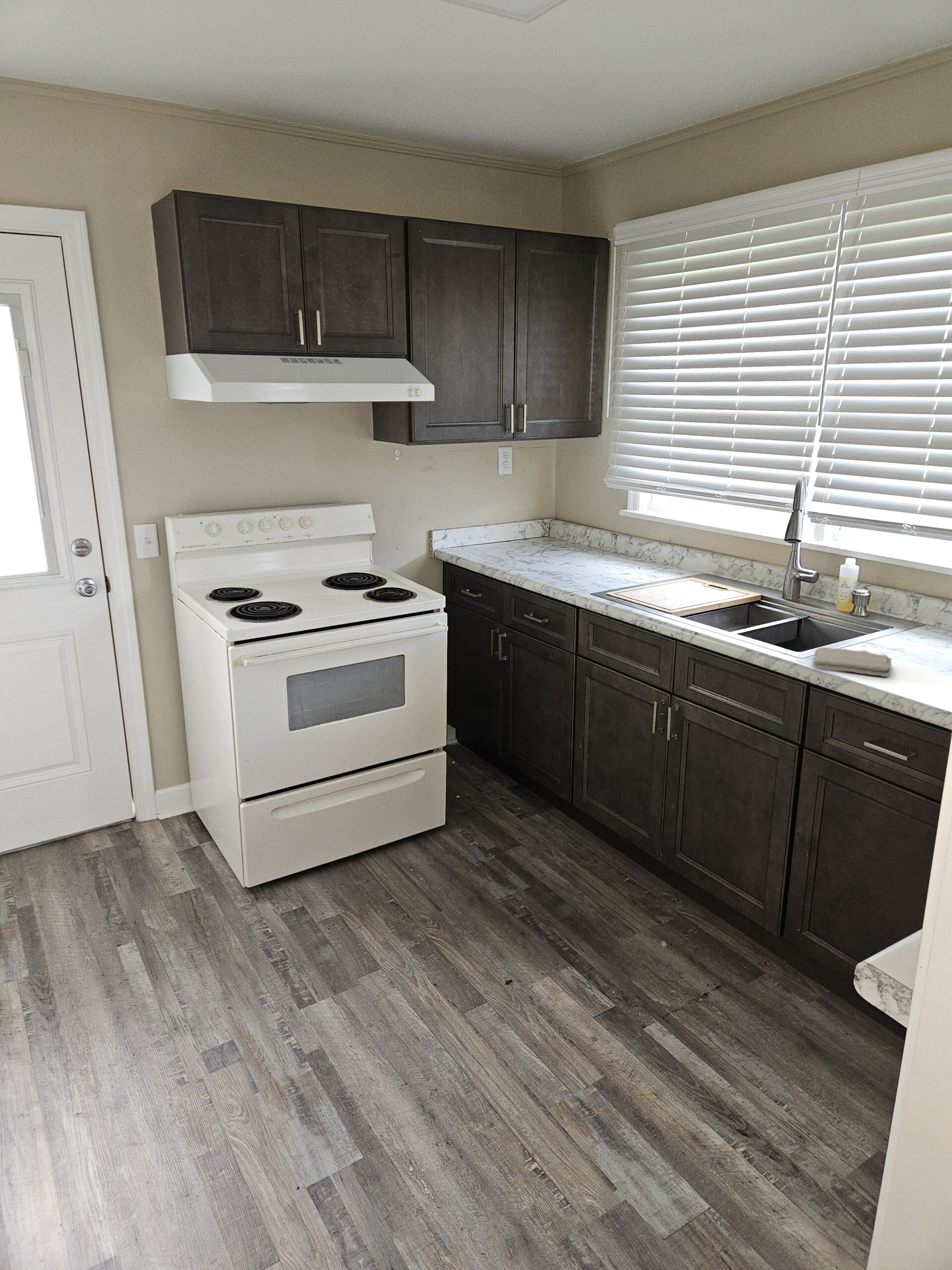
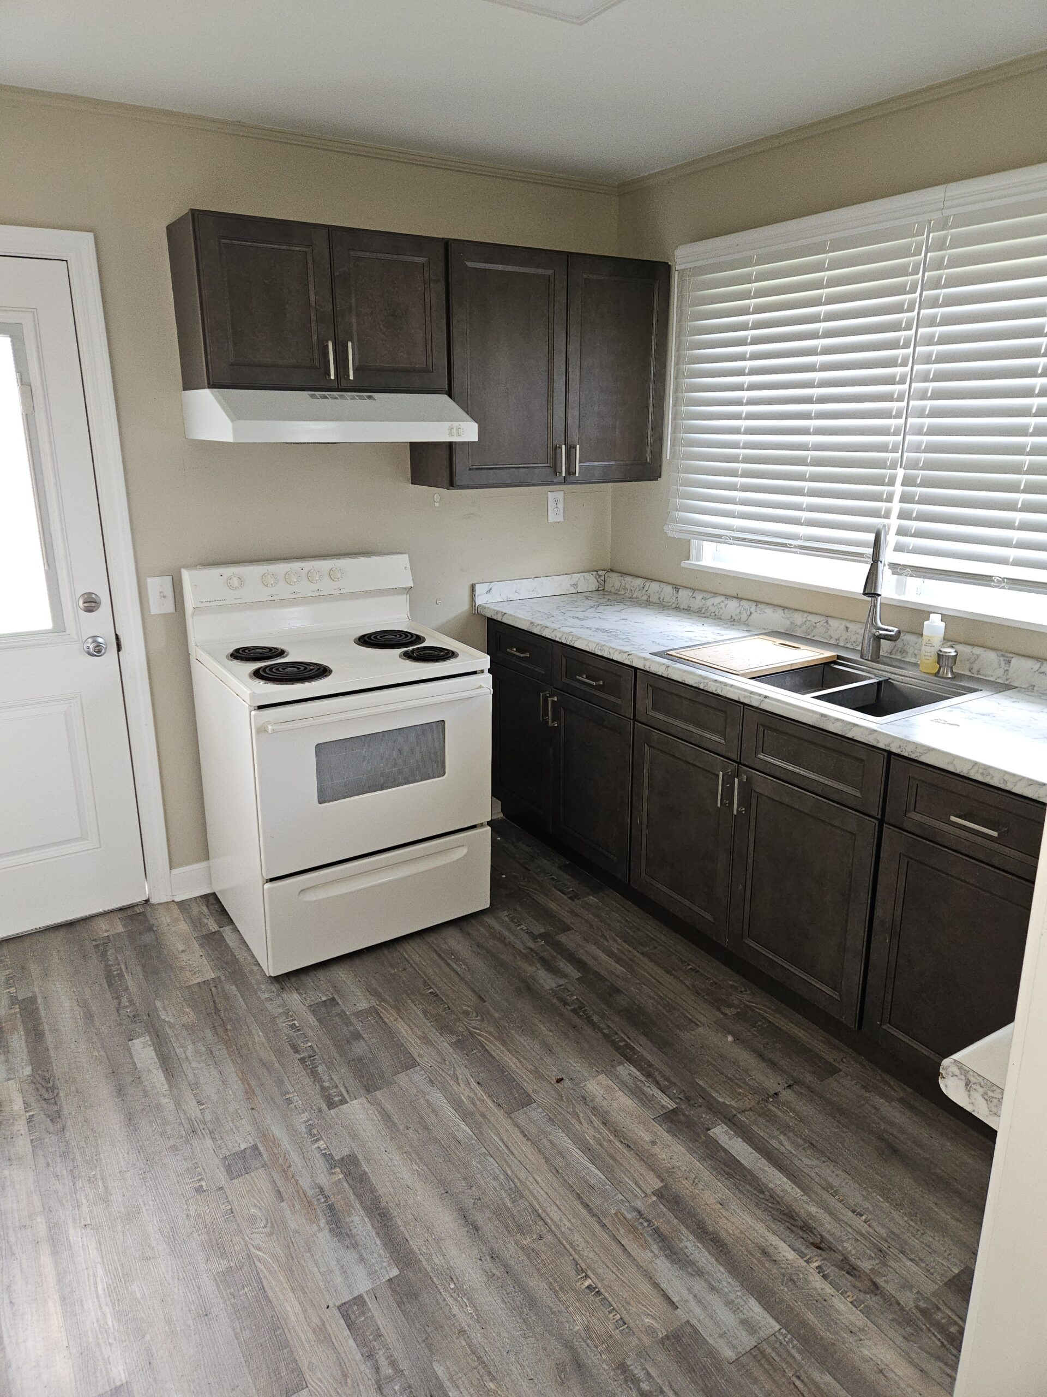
- washcloth [813,647,893,677]
